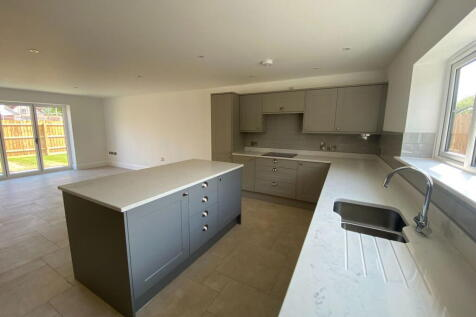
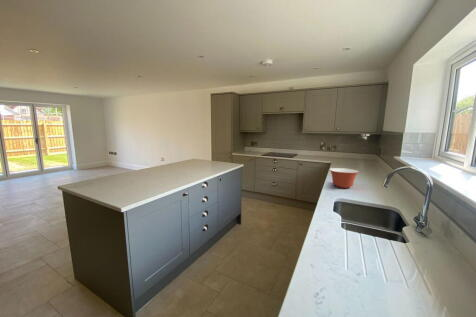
+ mixing bowl [328,167,360,189]
